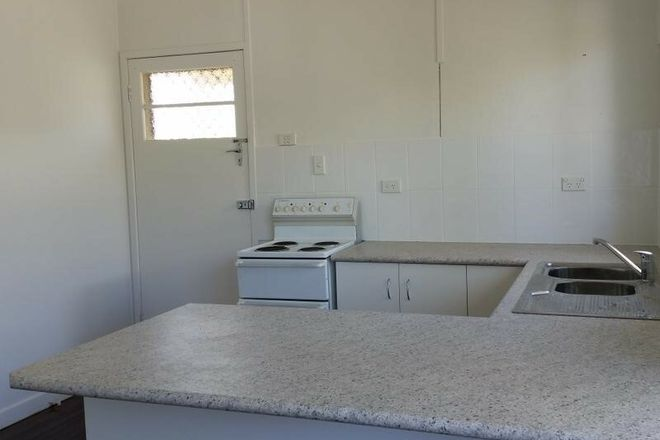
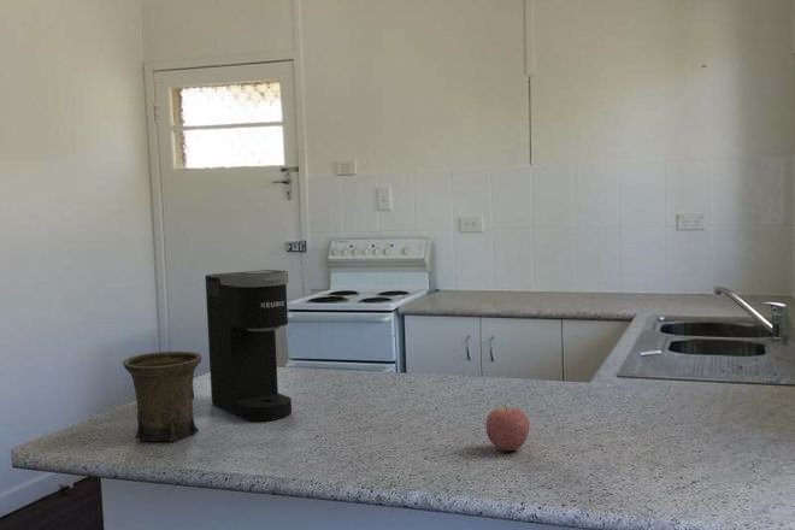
+ mug [122,351,204,442]
+ coffee maker [204,269,293,422]
+ apple [484,405,530,452]
